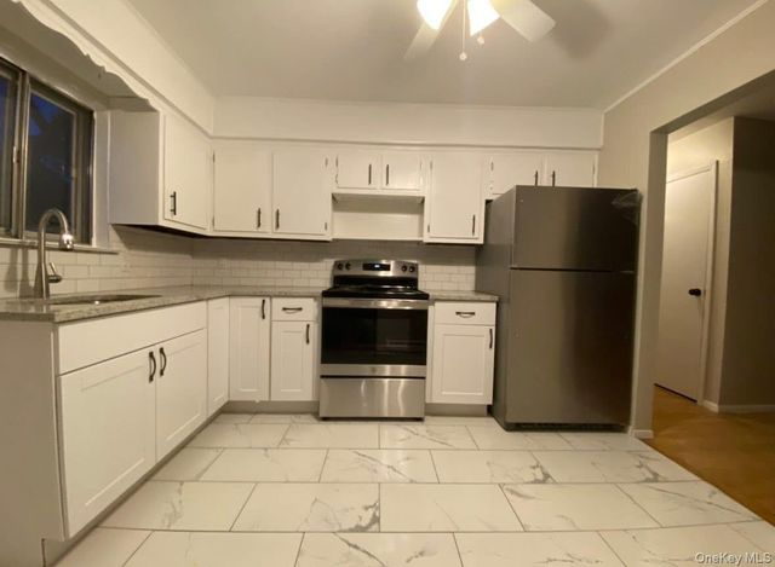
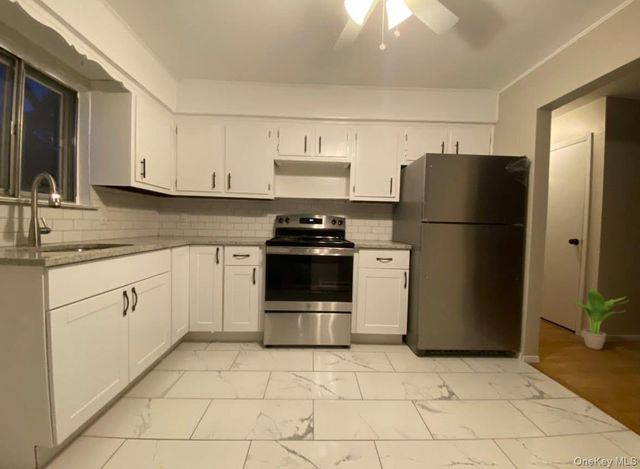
+ potted plant [567,287,630,351]
